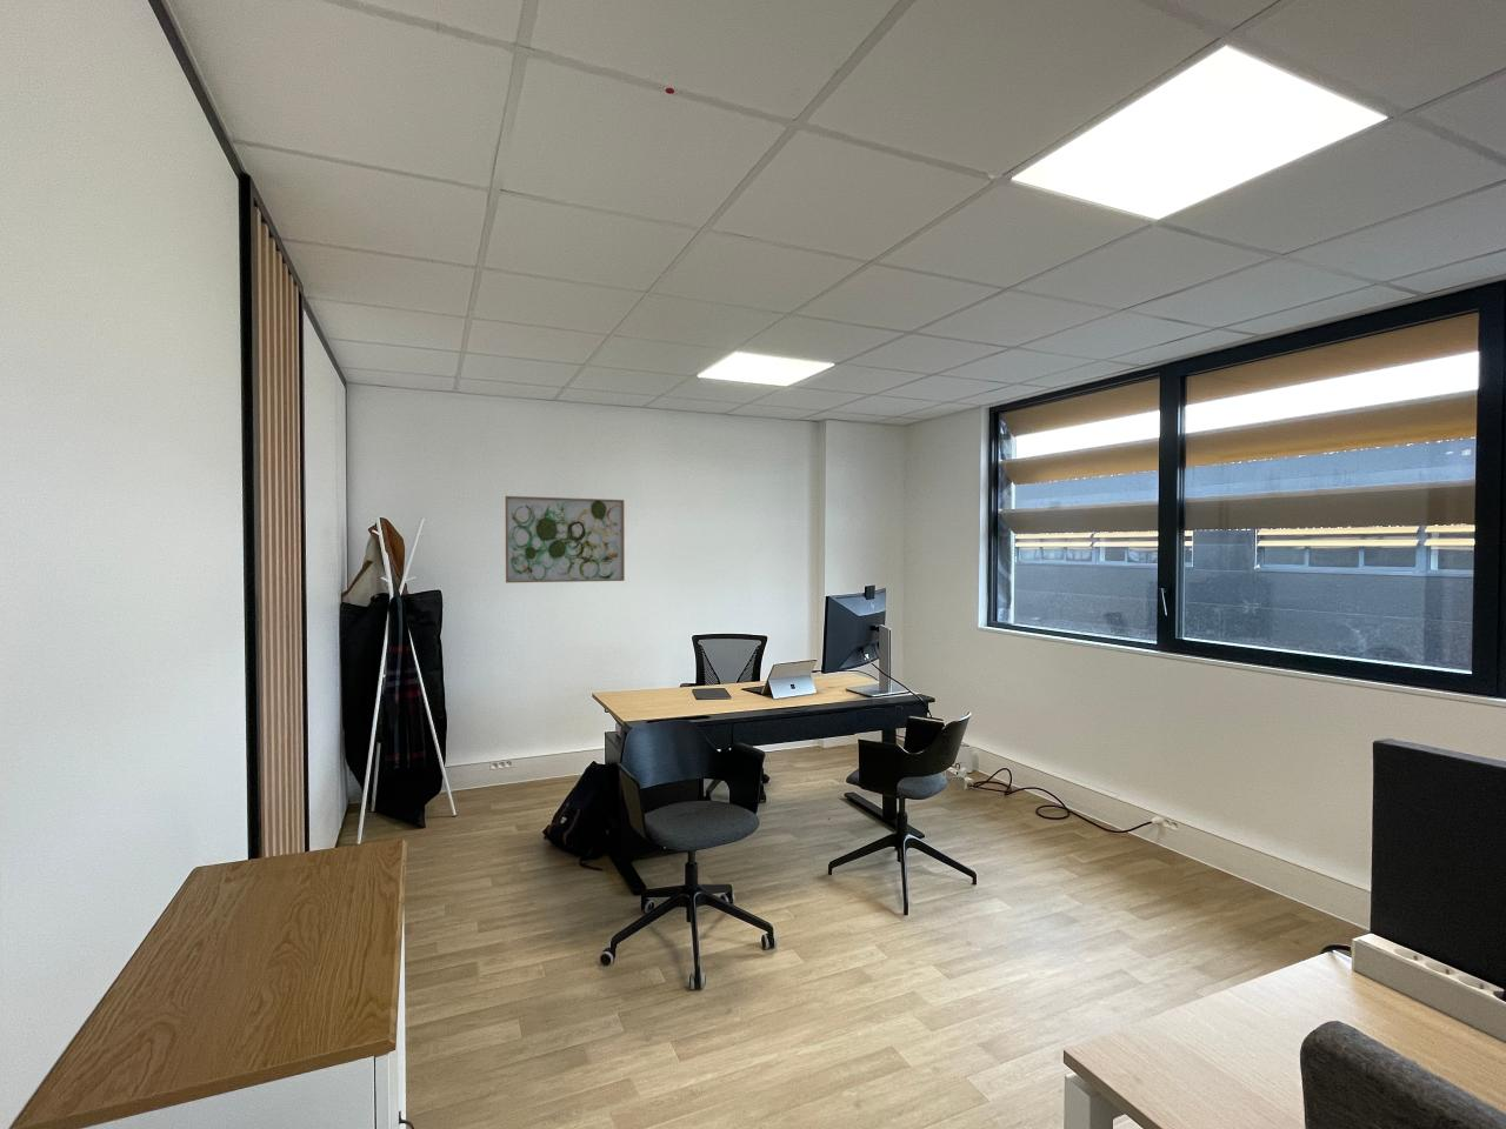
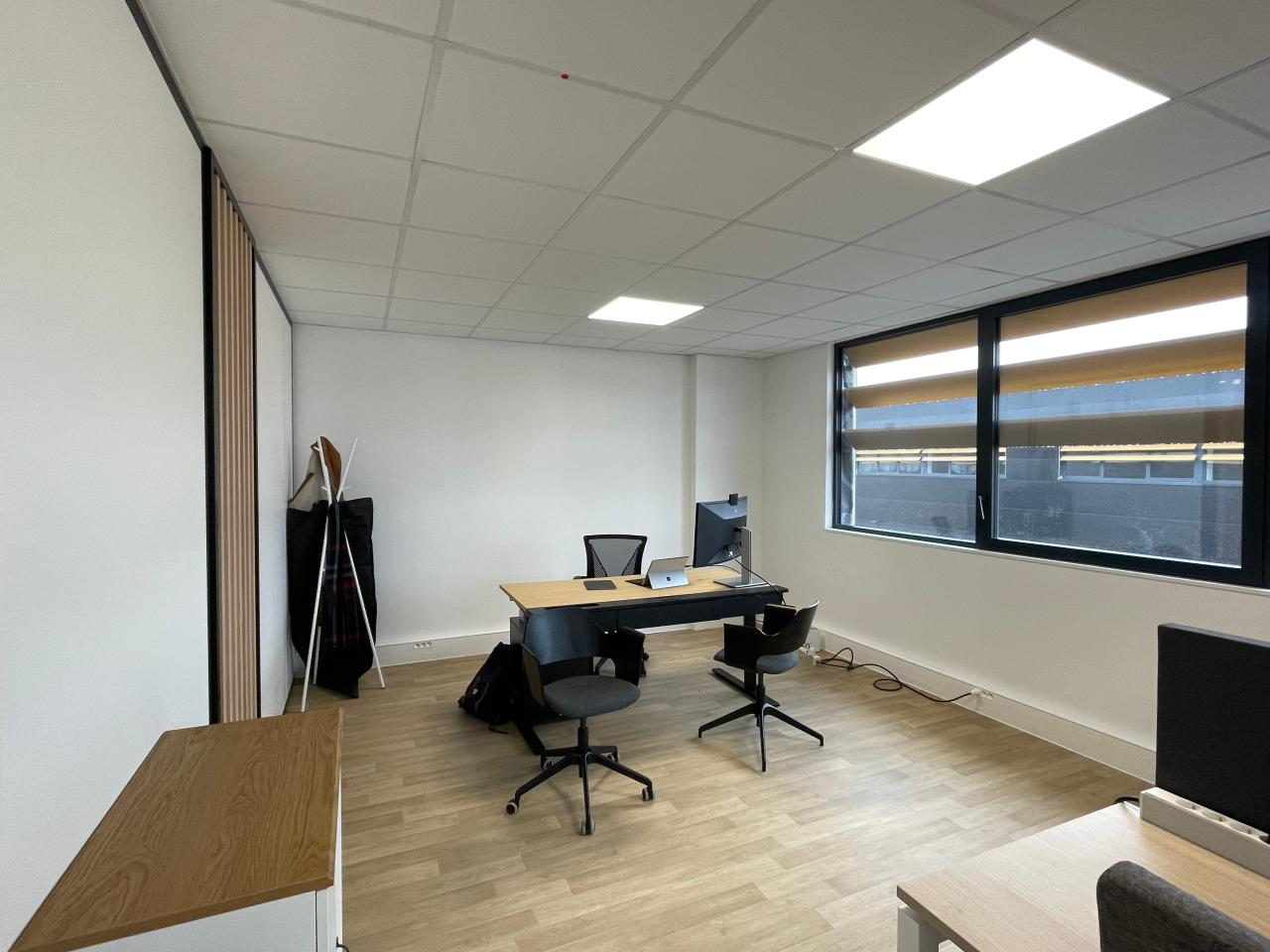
- wall art [504,495,626,585]
